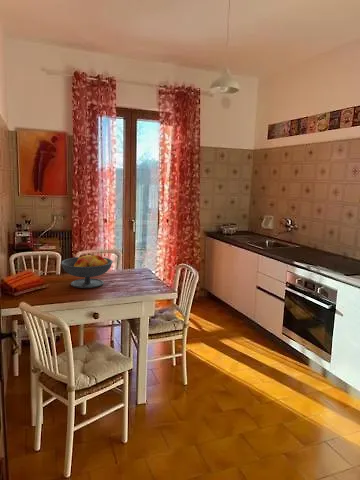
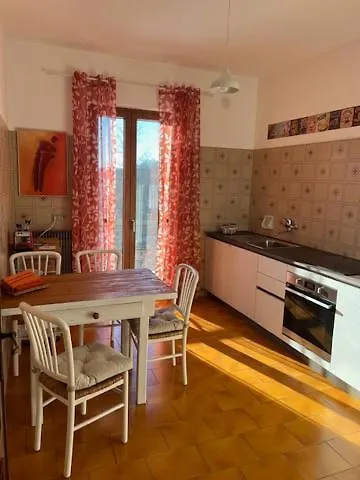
- fruit bowl [60,253,114,289]
